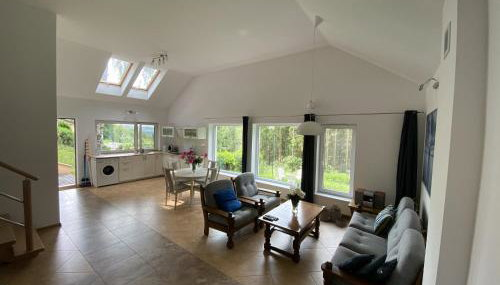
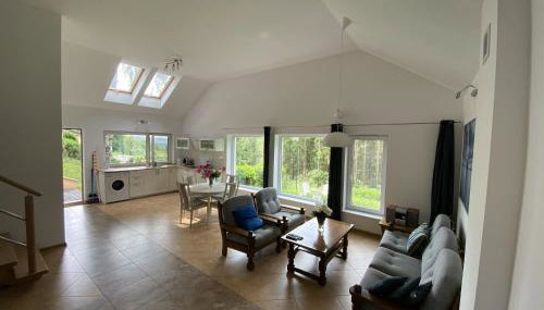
- woven basket [319,204,348,228]
